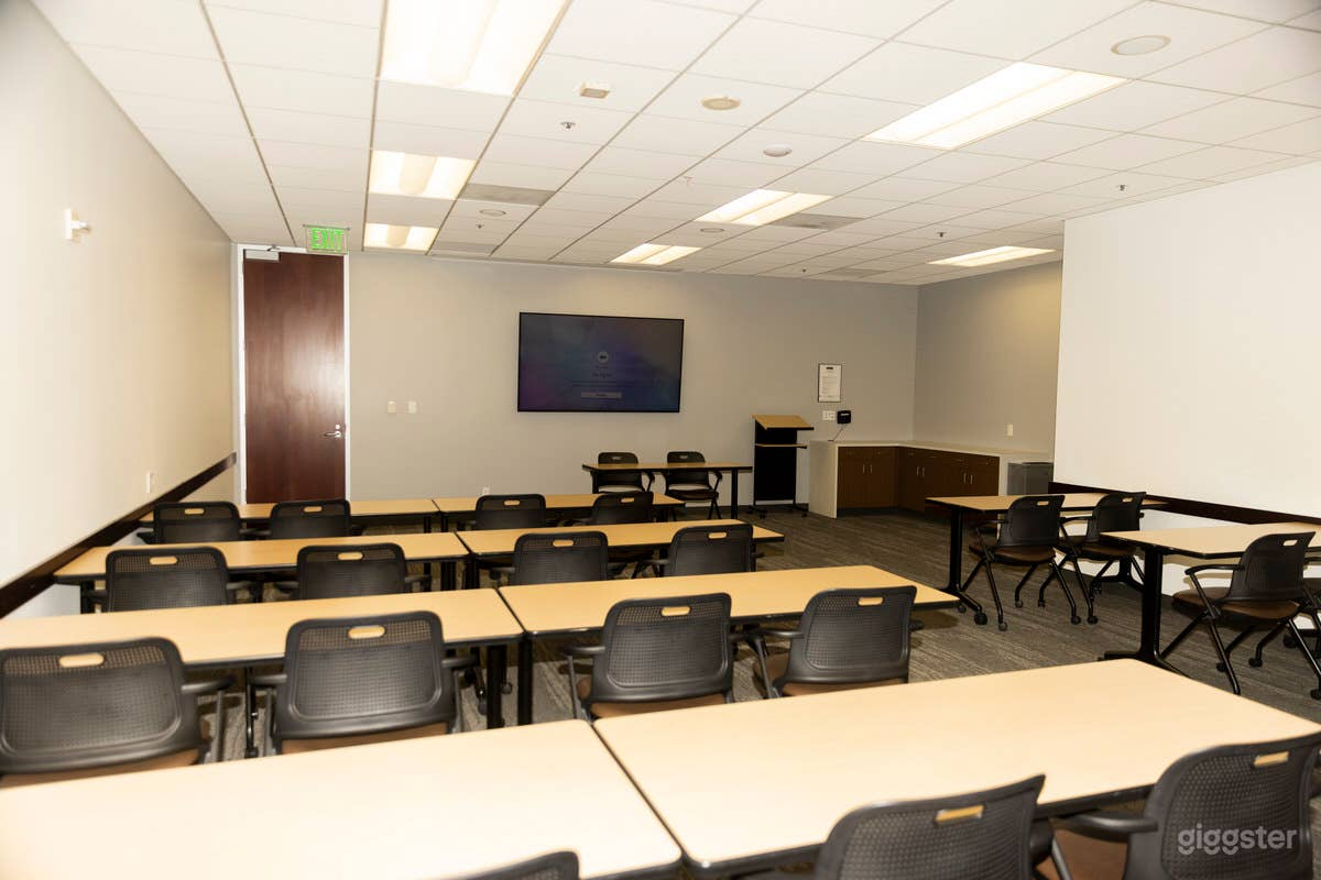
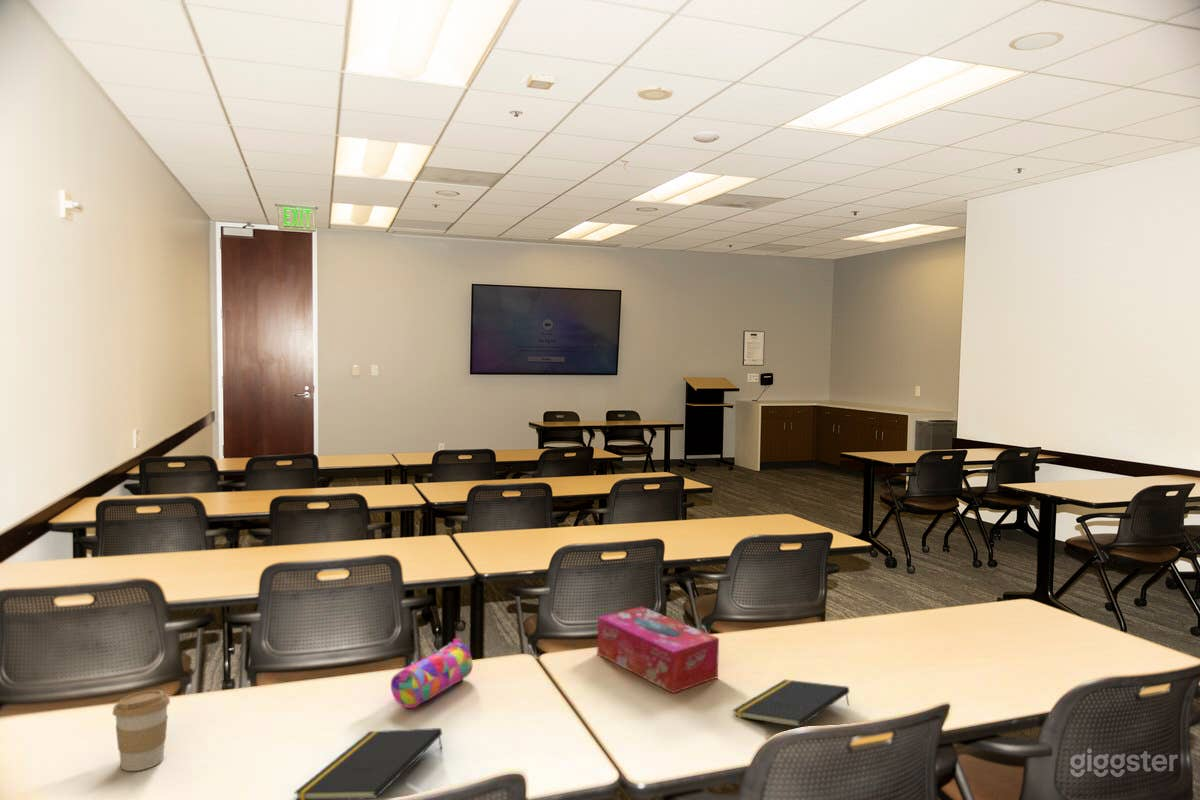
+ tissue box [596,605,720,694]
+ notepad [293,727,443,800]
+ pencil case [390,638,473,709]
+ notepad [732,679,850,728]
+ coffee cup [112,689,171,772]
